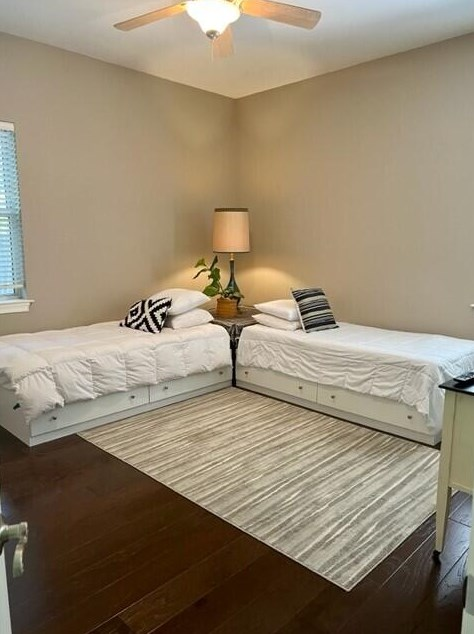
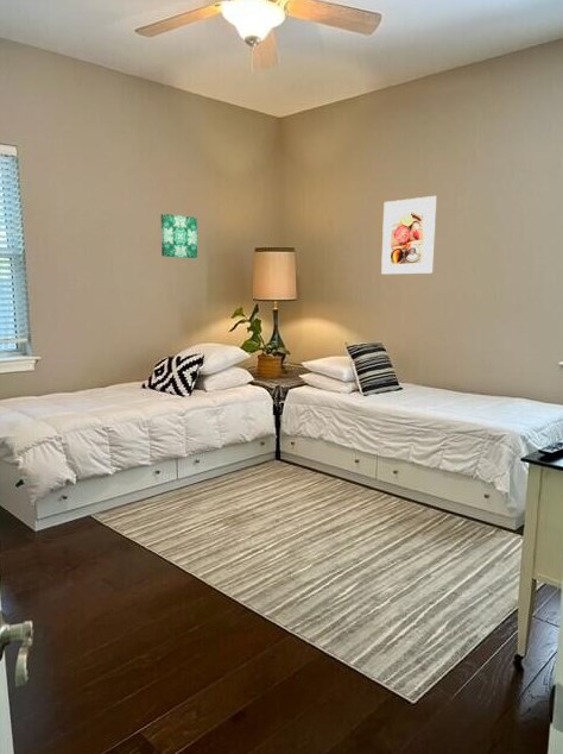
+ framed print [380,195,438,275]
+ wall art [160,213,198,259]
